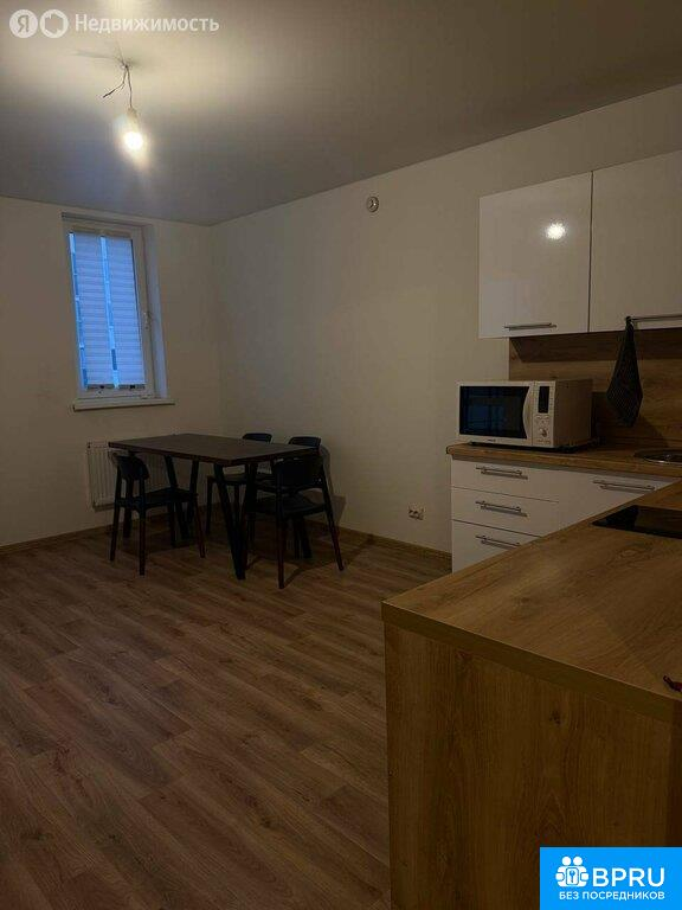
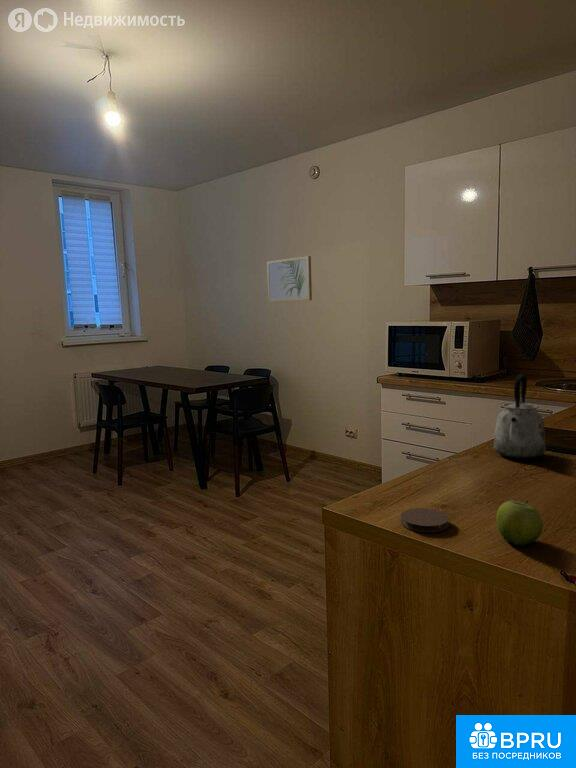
+ coaster [400,507,450,533]
+ fruit [495,500,544,548]
+ wall art [266,255,313,303]
+ kettle [492,373,547,460]
